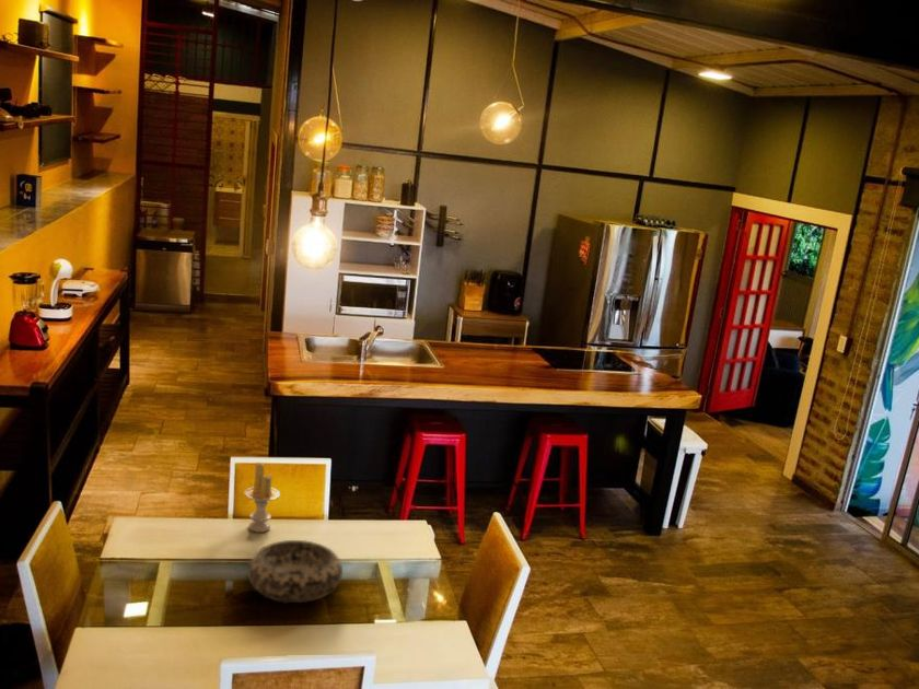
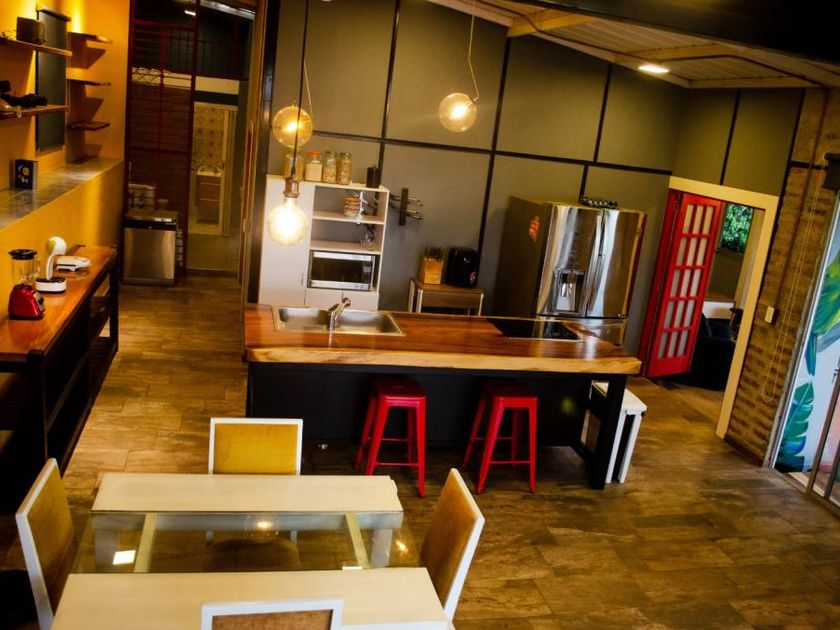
- decorative bowl [246,539,344,604]
- candle [244,462,281,533]
